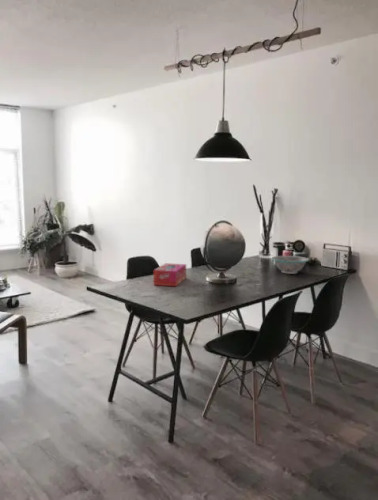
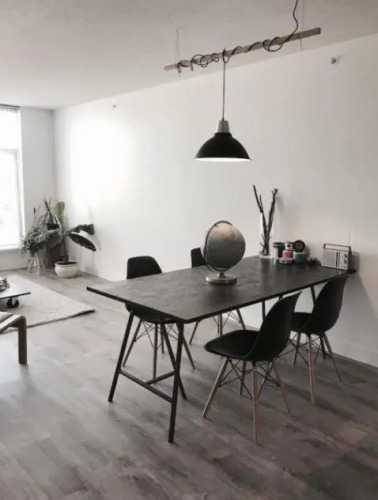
- tissue box [153,262,187,287]
- bowl [270,255,310,275]
